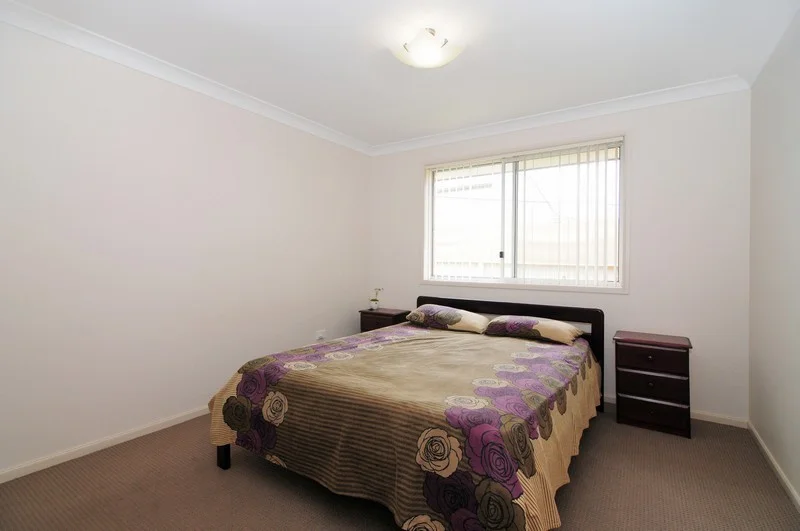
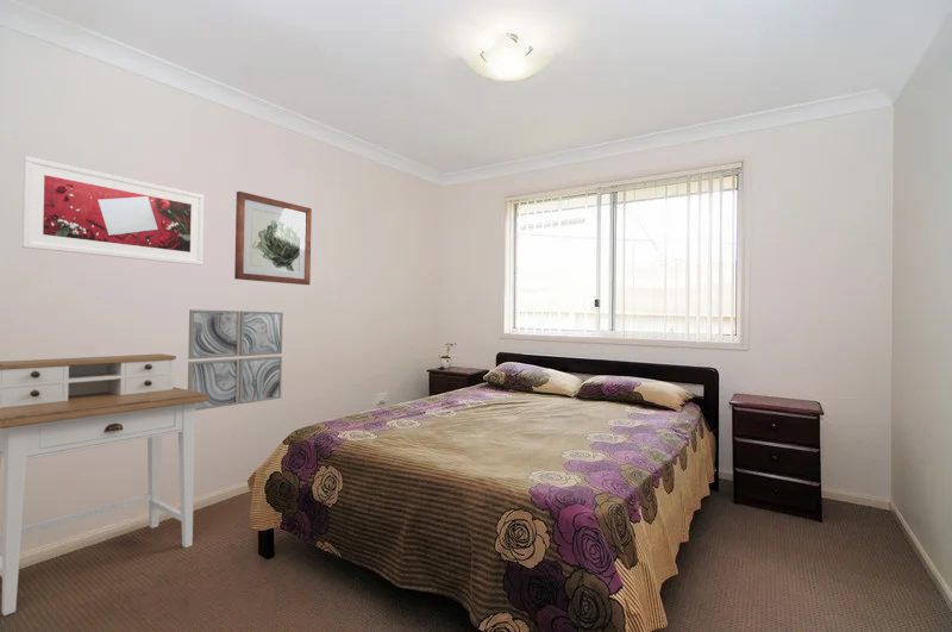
+ wall art [233,190,313,286]
+ desk [0,352,209,617]
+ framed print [21,155,205,267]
+ wall art [187,308,284,412]
